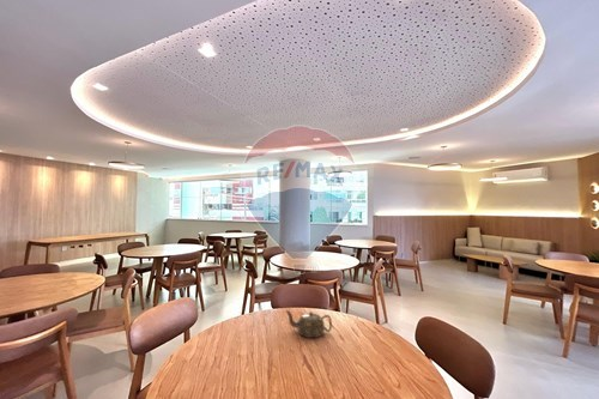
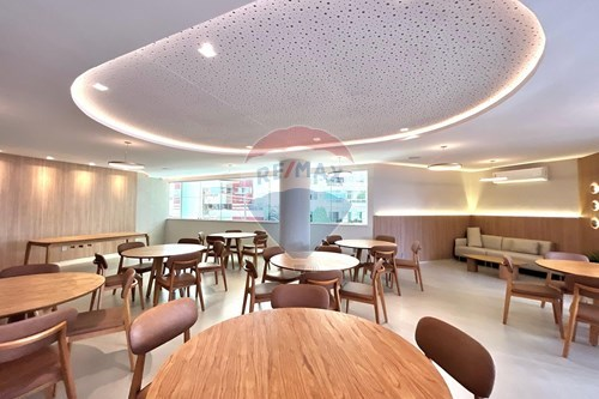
- teapot [285,309,333,339]
